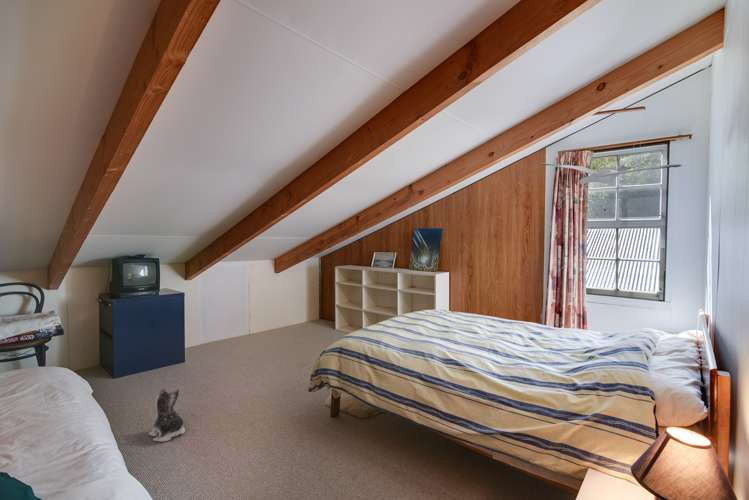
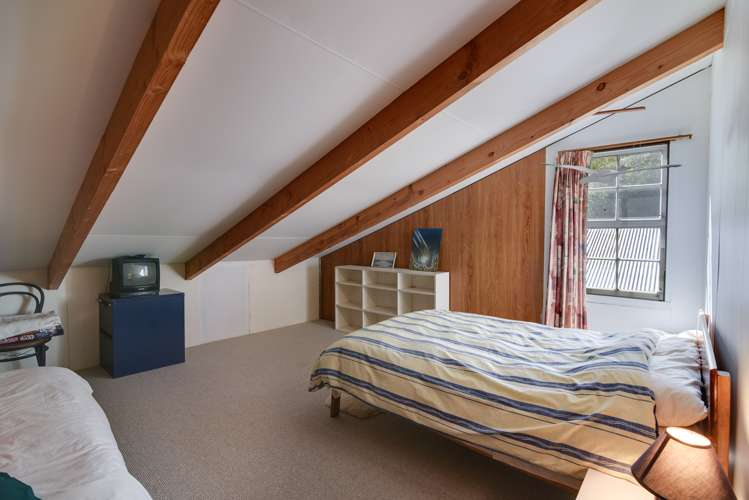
- plush toy [148,388,186,443]
